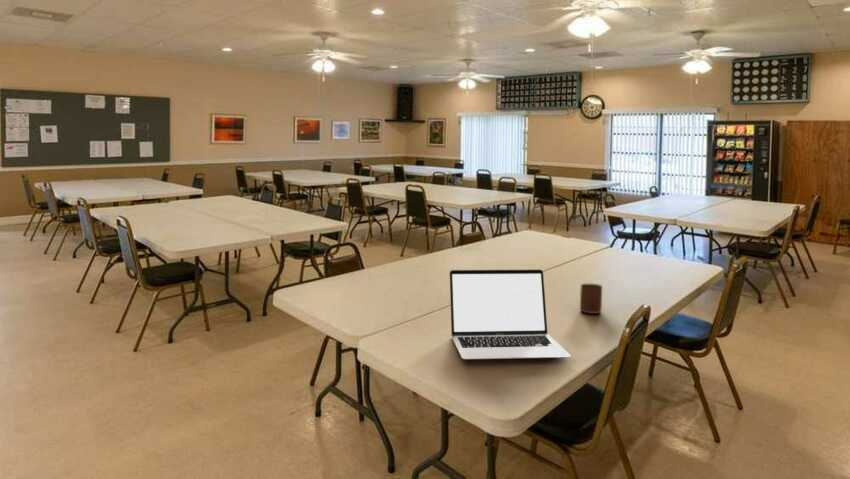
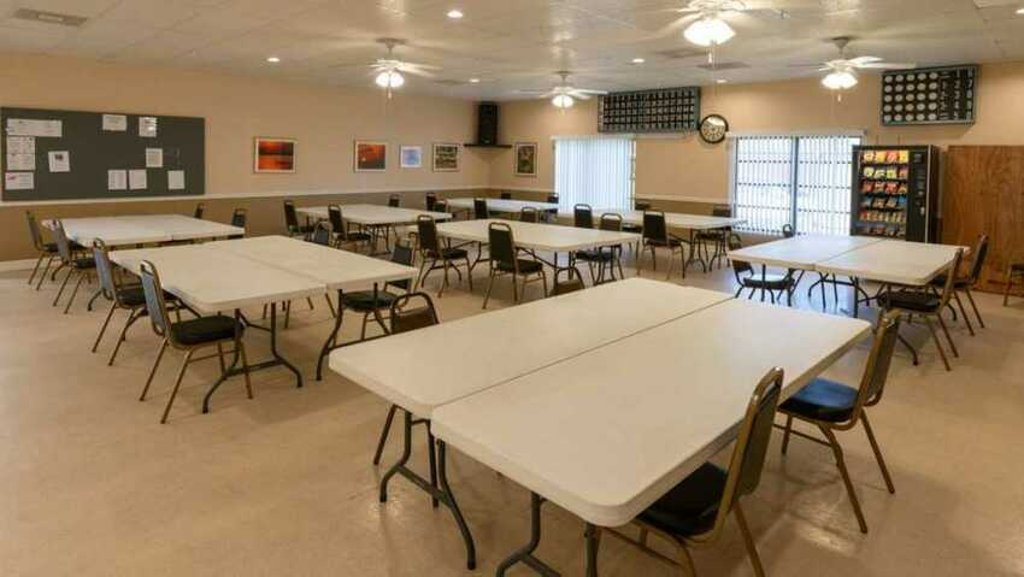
- laptop [448,268,572,360]
- cup [579,283,603,315]
